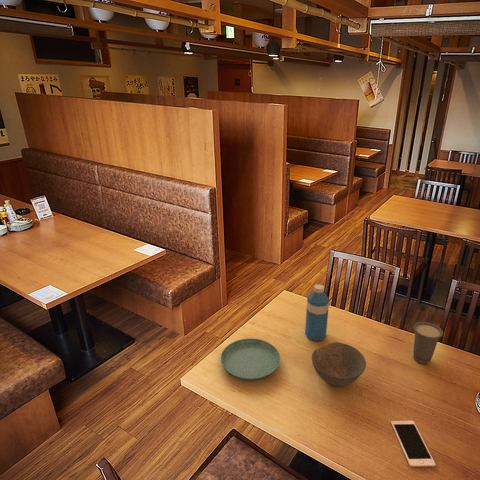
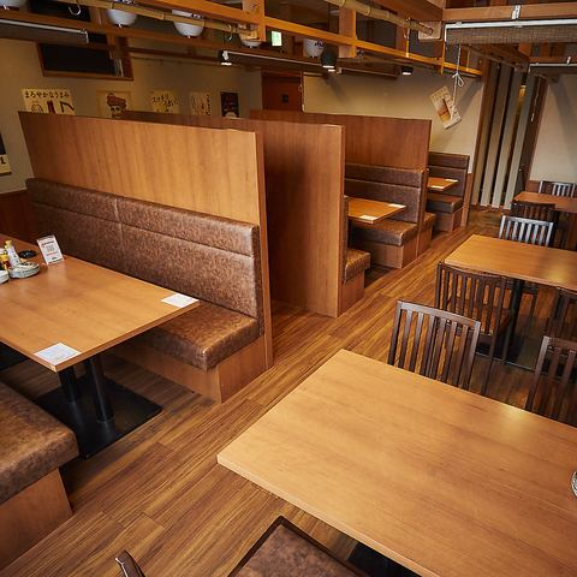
- cell phone [390,420,437,468]
- saucer [220,338,281,381]
- water bottle [304,284,330,342]
- cup [412,321,444,365]
- bowl [311,341,367,388]
